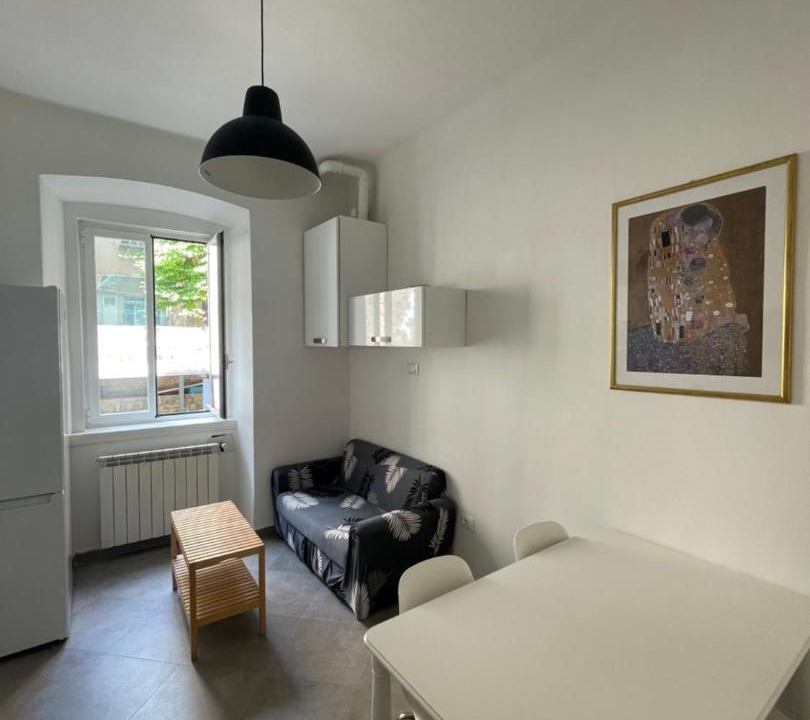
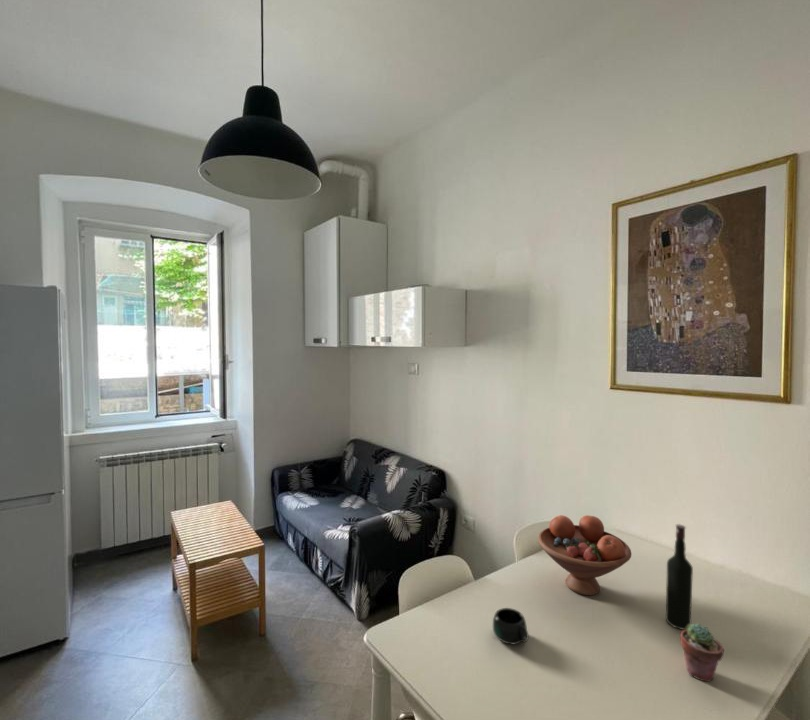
+ potted succulent [679,623,725,683]
+ fruit bowl [537,514,633,596]
+ wine bottle [665,523,694,631]
+ mug [492,607,530,645]
